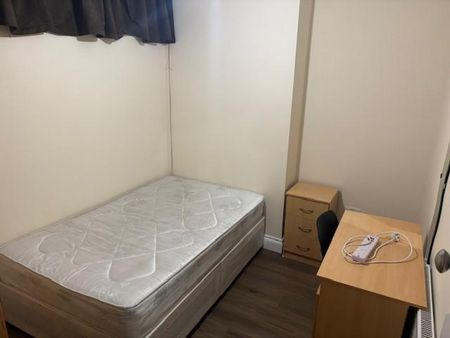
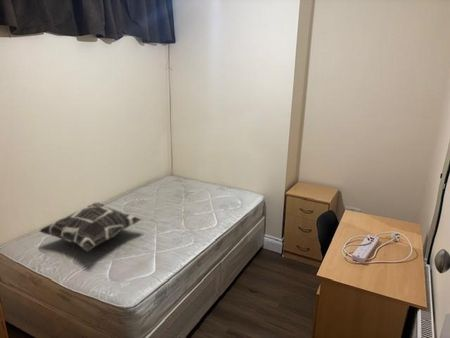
+ decorative pillow [38,202,142,253]
